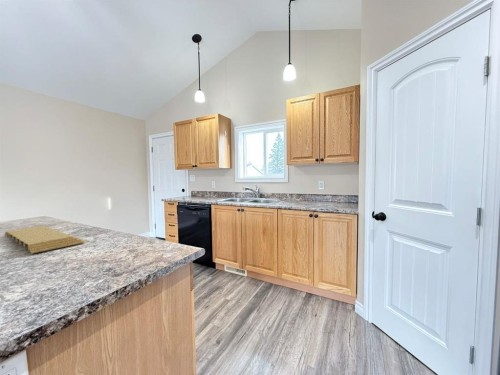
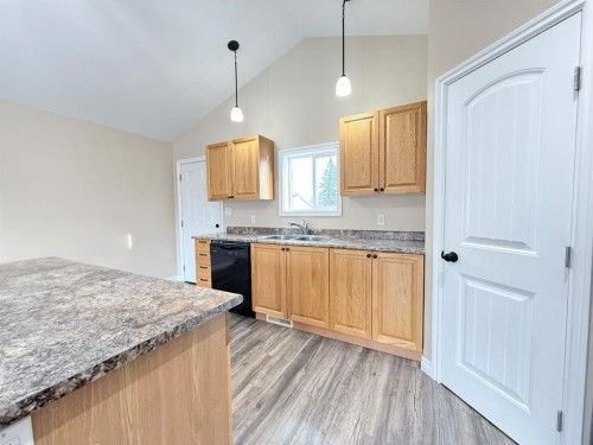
- cutting board [3,225,86,255]
